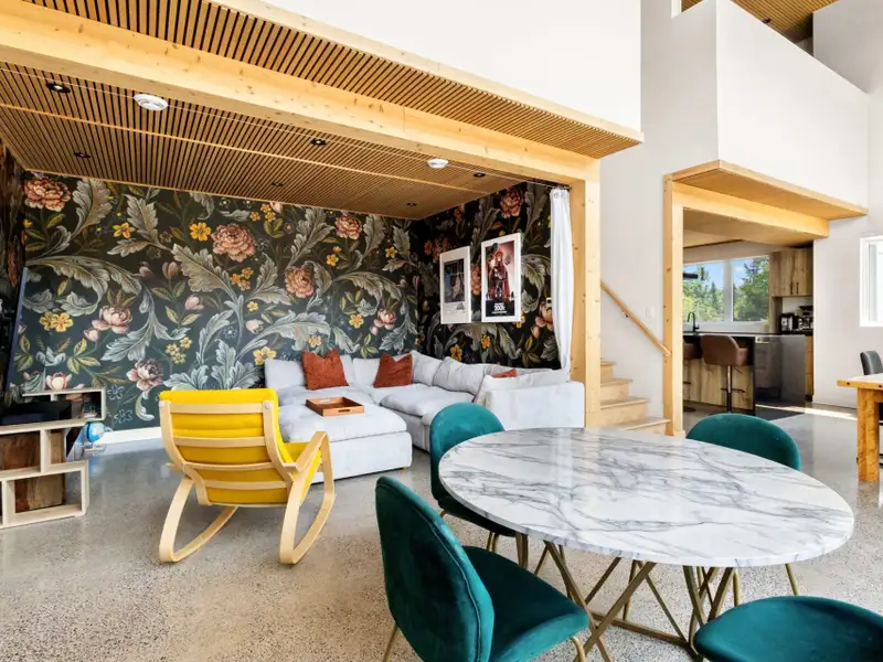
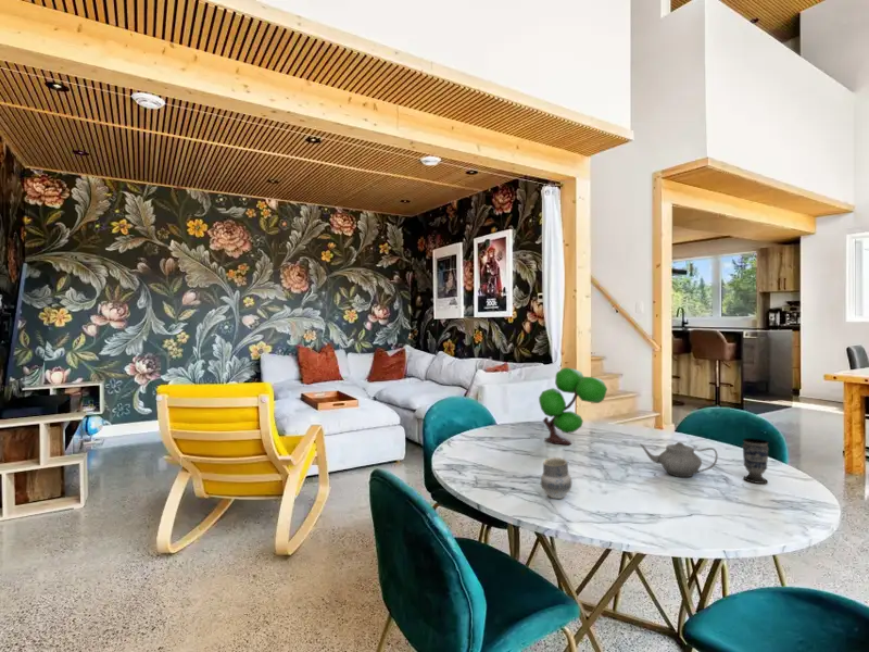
+ teapot [639,441,719,478]
+ cup [540,456,572,500]
+ cup [741,437,770,485]
+ plant [538,366,608,446]
